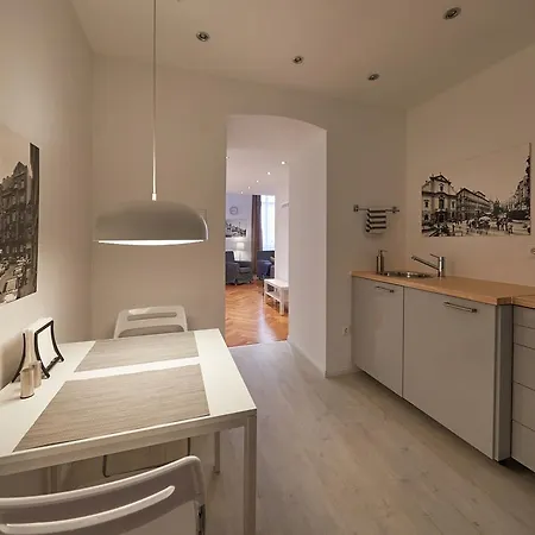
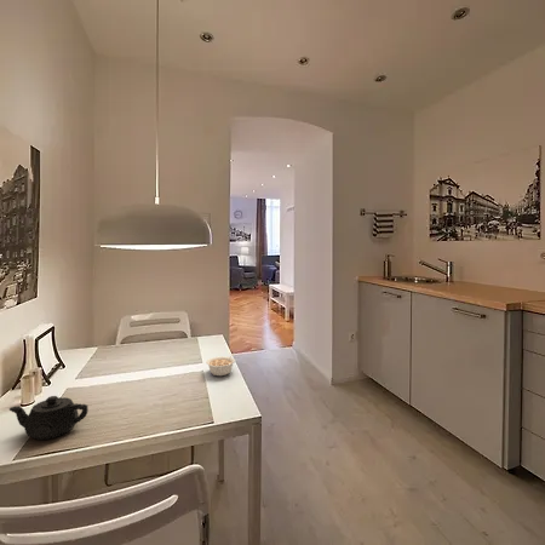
+ teapot [8,395,90,441]
+ legume [205,352,236,377]
